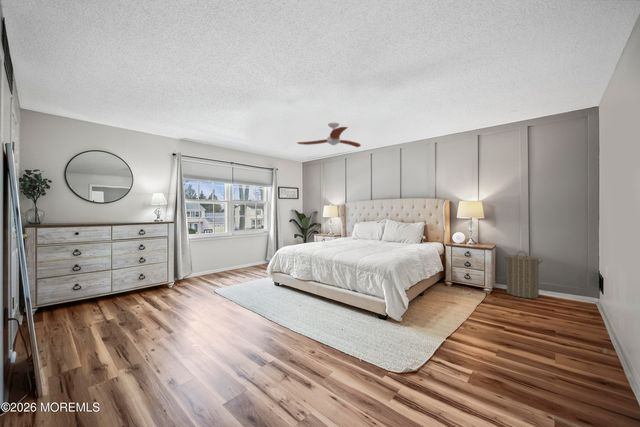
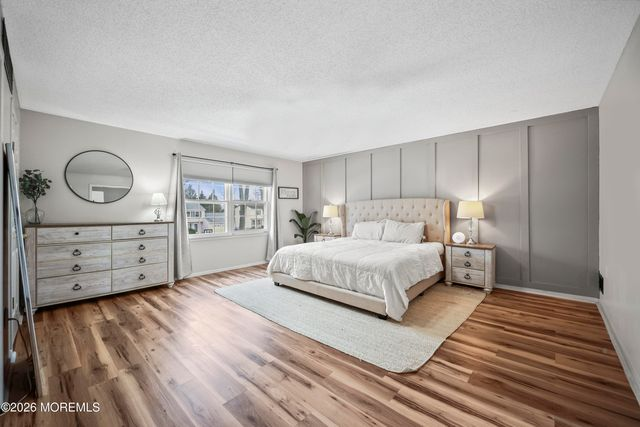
- ceiling fan [296,121,362,148]
- laundry hamper [502,250,544,299]
